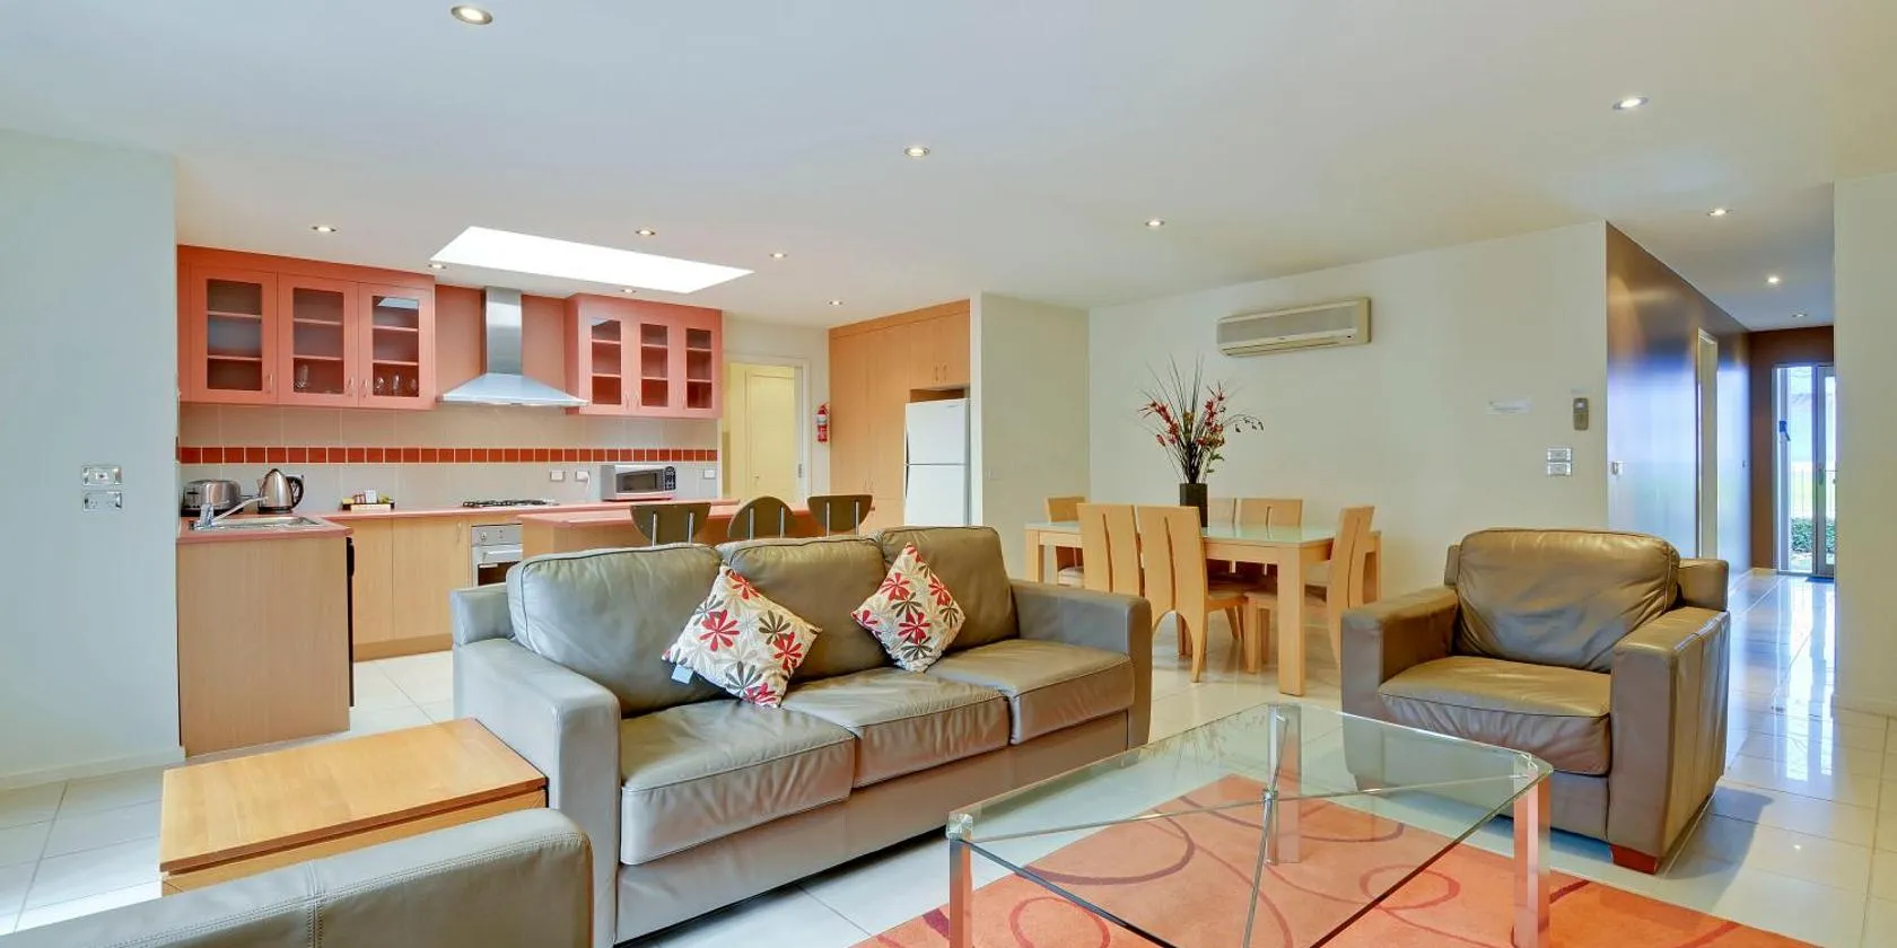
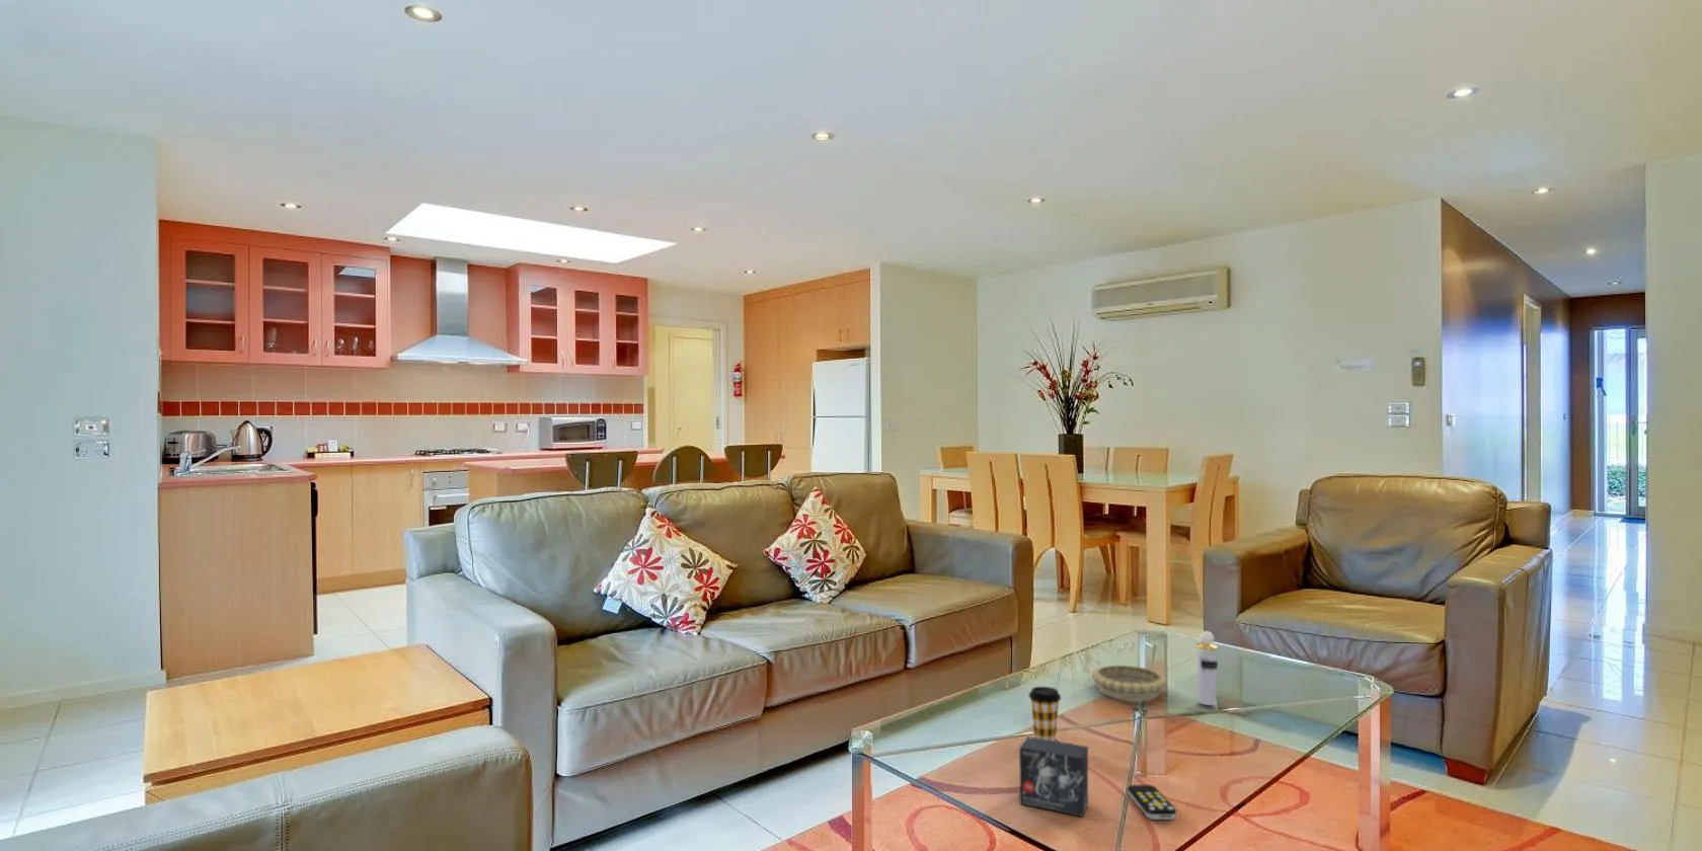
+ small box [1018,736,1090,817]
+ coffee cup [1028,686,1062,741]
+ remote control [1127,784,1178,821]
+ decorative bowl [1091,663,1168,702]
+ perfume bottle [1194,631,1220,707]
